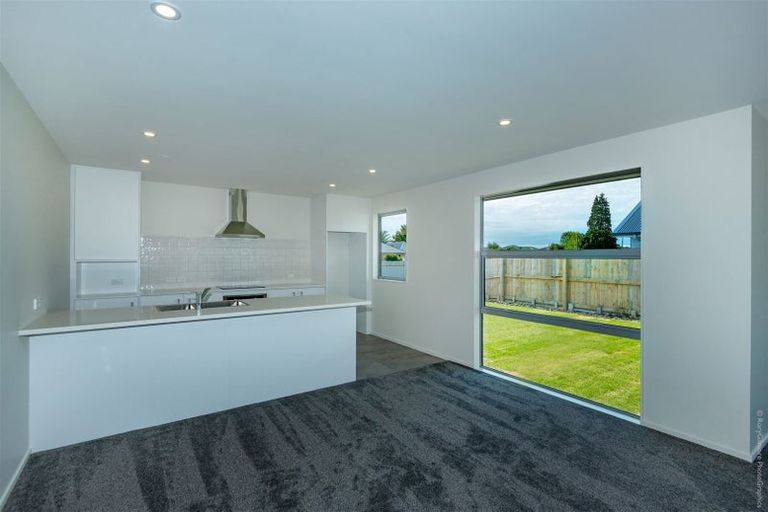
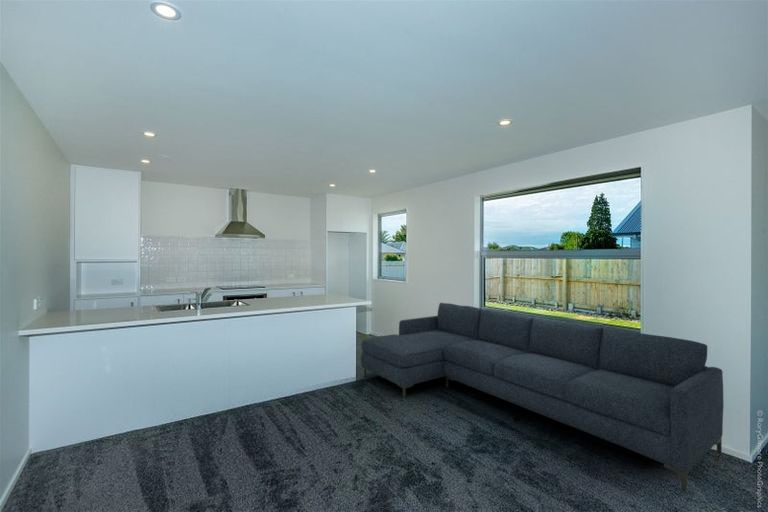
+ sofa [360,302,725,492]
